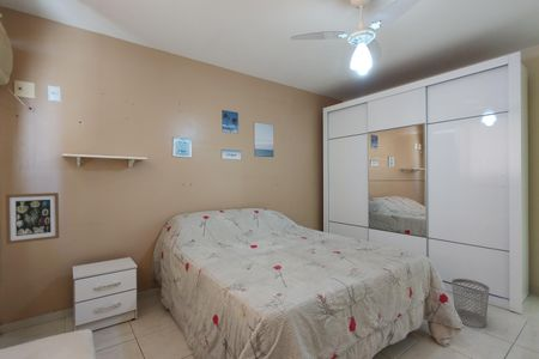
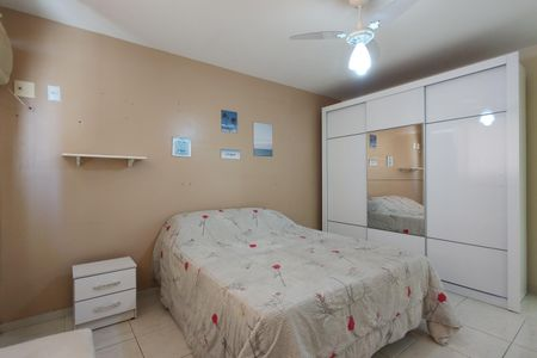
- wastebasket [450,278,491,329]
- wall art [5,191,60,245]
